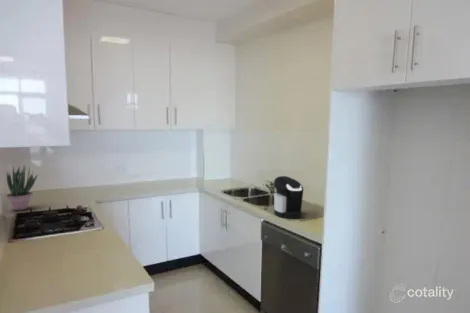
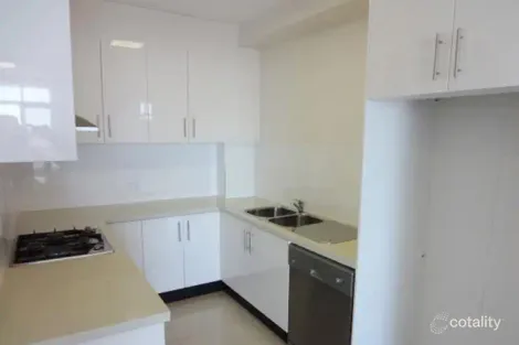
- potted plant [5,165,39,211]
- coffee maker [273,175,304,220]
